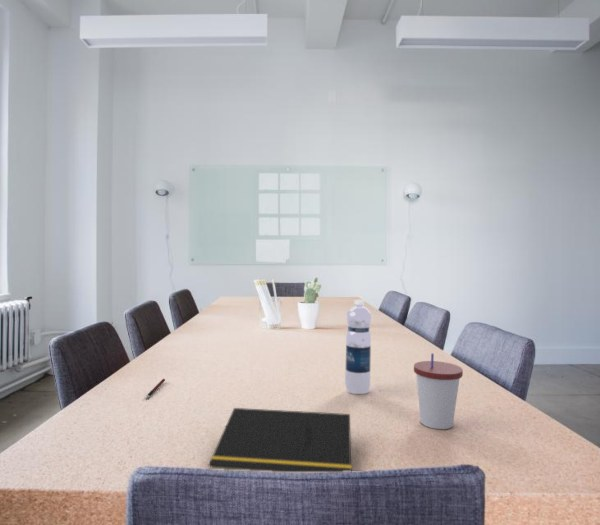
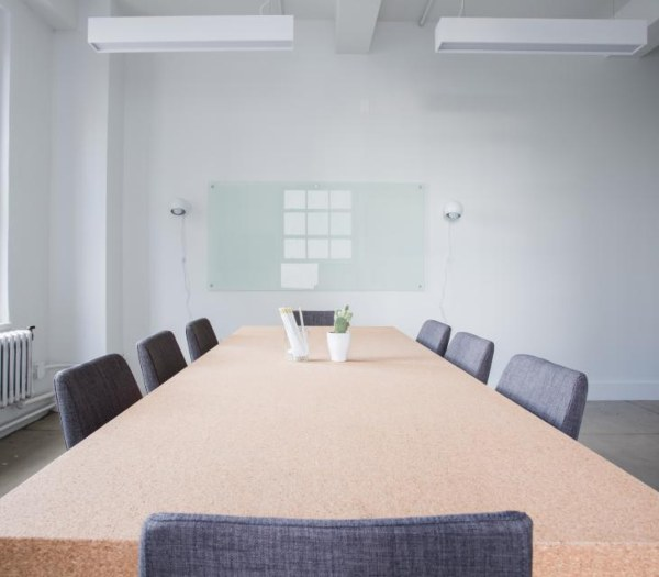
- water bottle [344,299,372,395]
- pen [144,378,166,400]
- cup [413,352,464,430]
- notepad [207,407,353,473]
